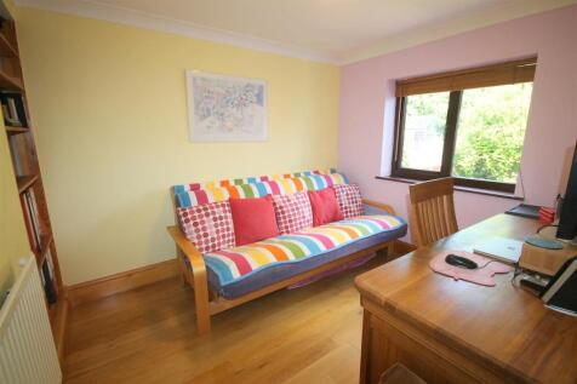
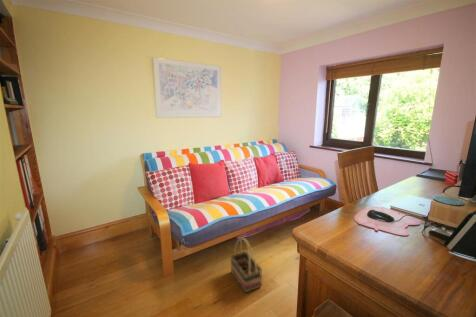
+ basket [229,237,263,294]
